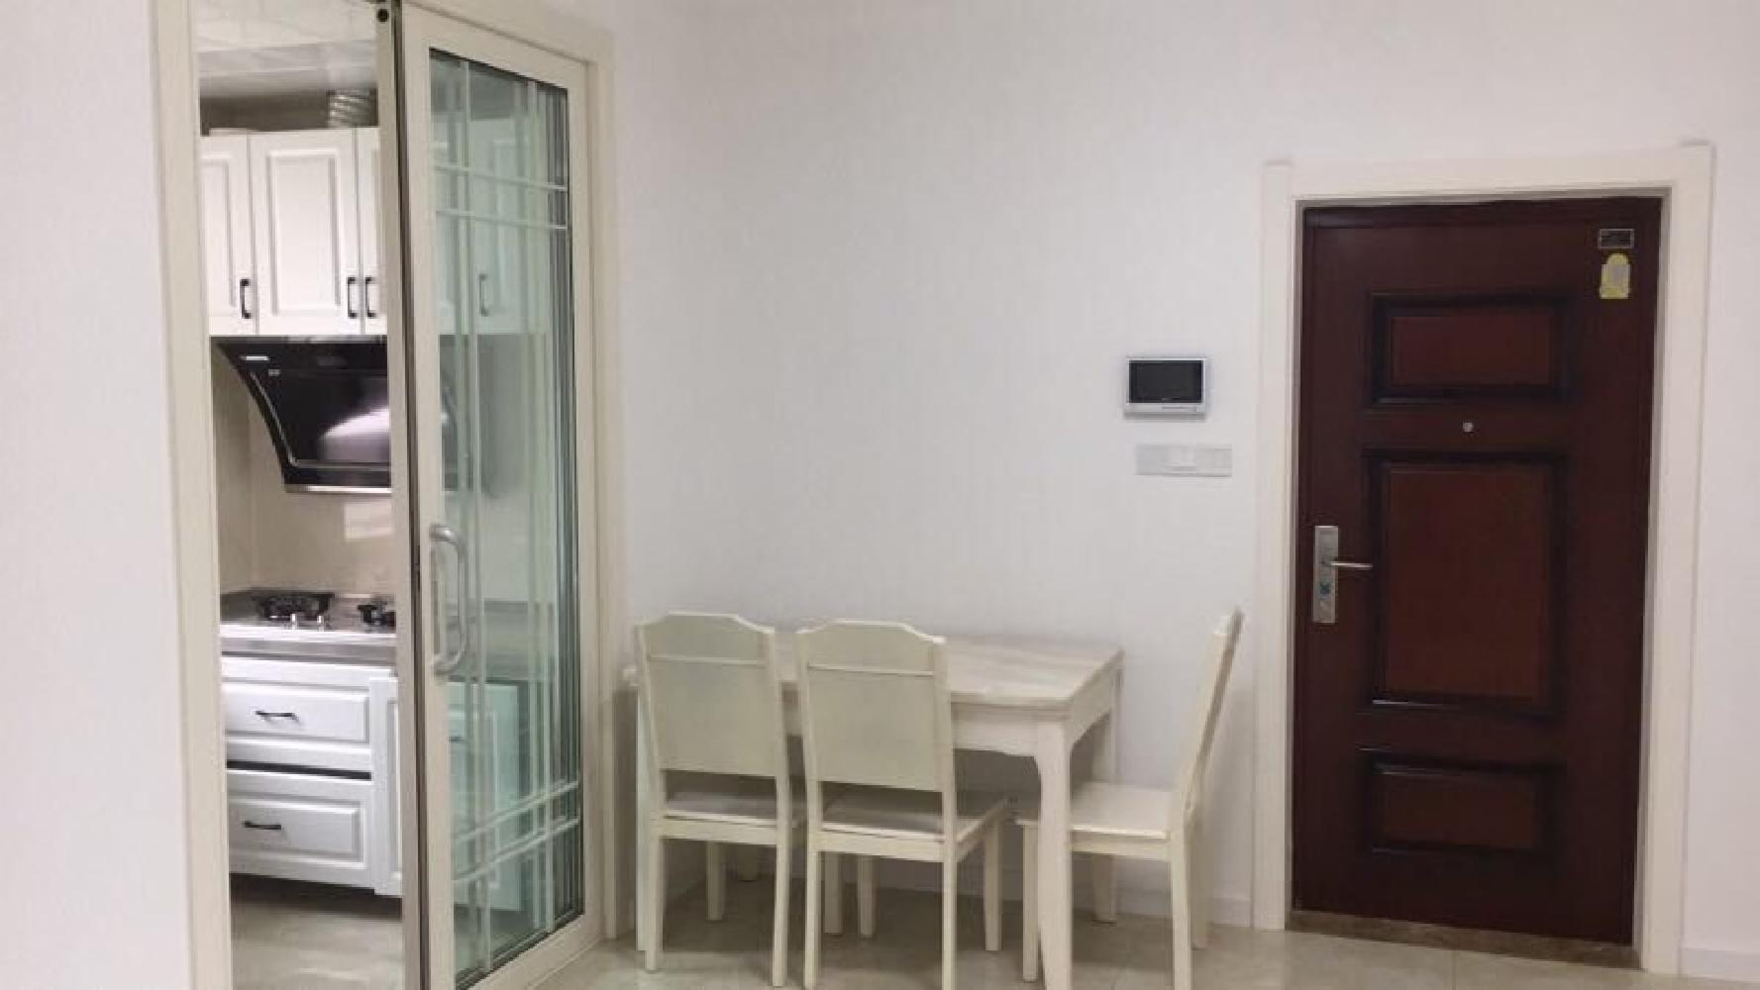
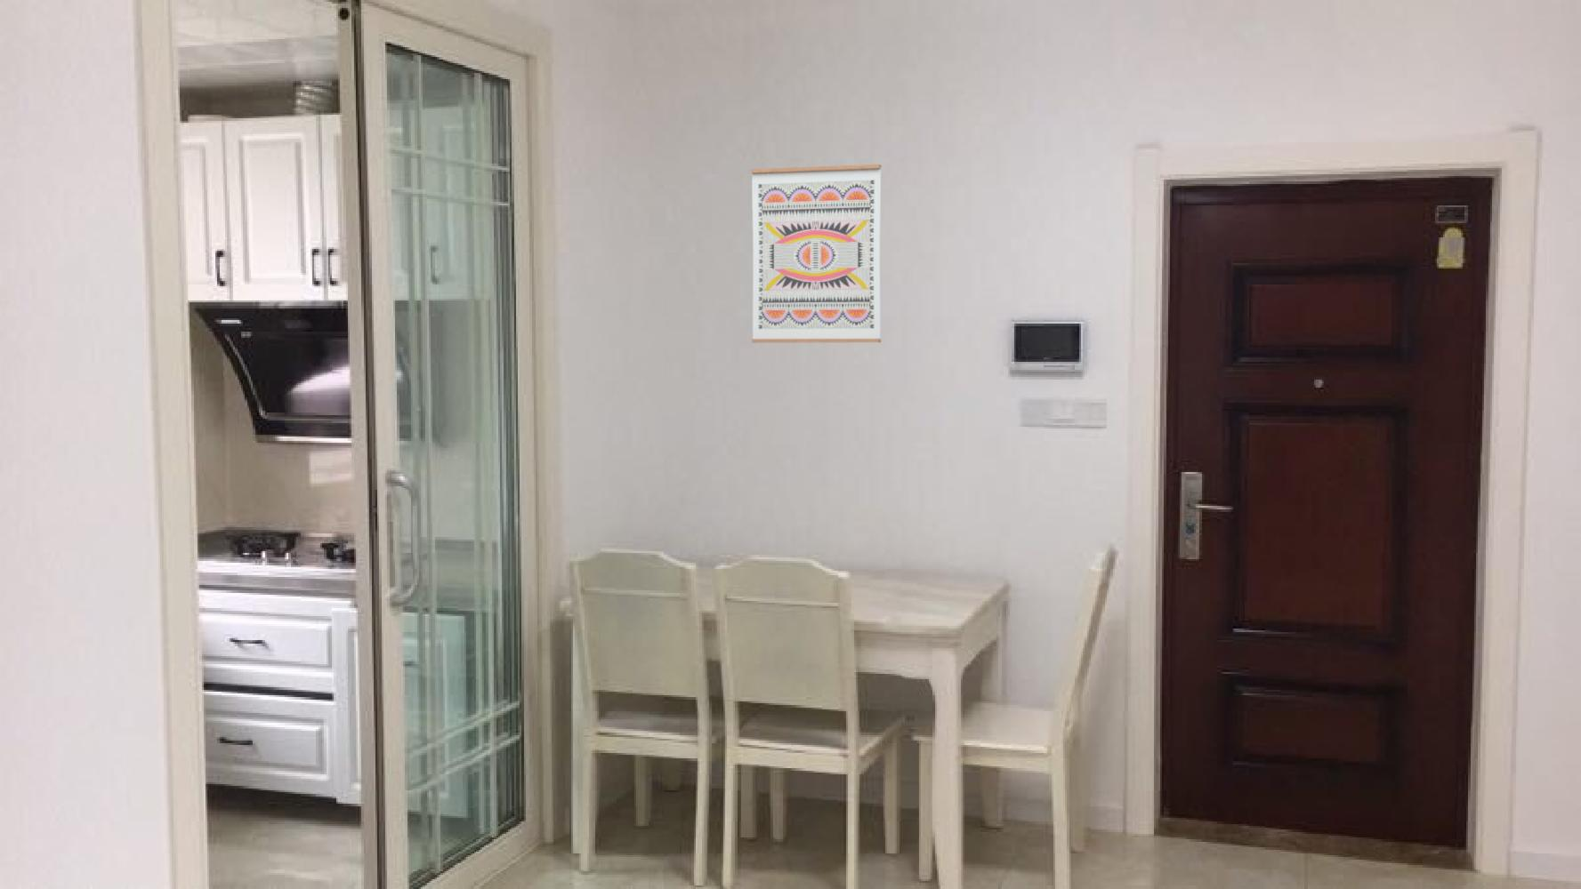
+ wall art [750,164,883,343]
